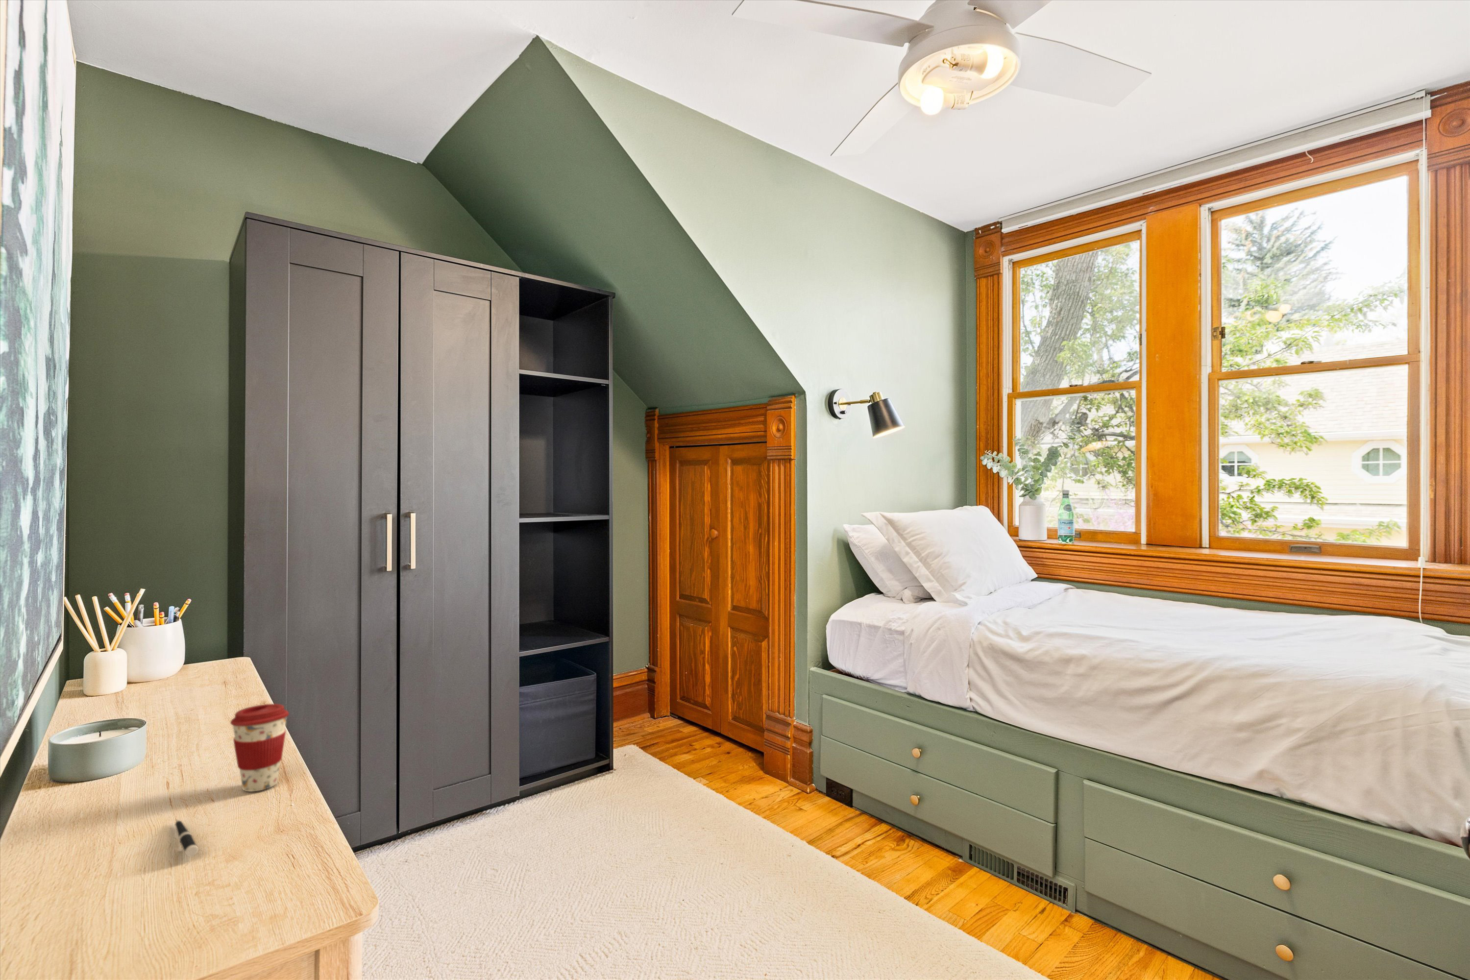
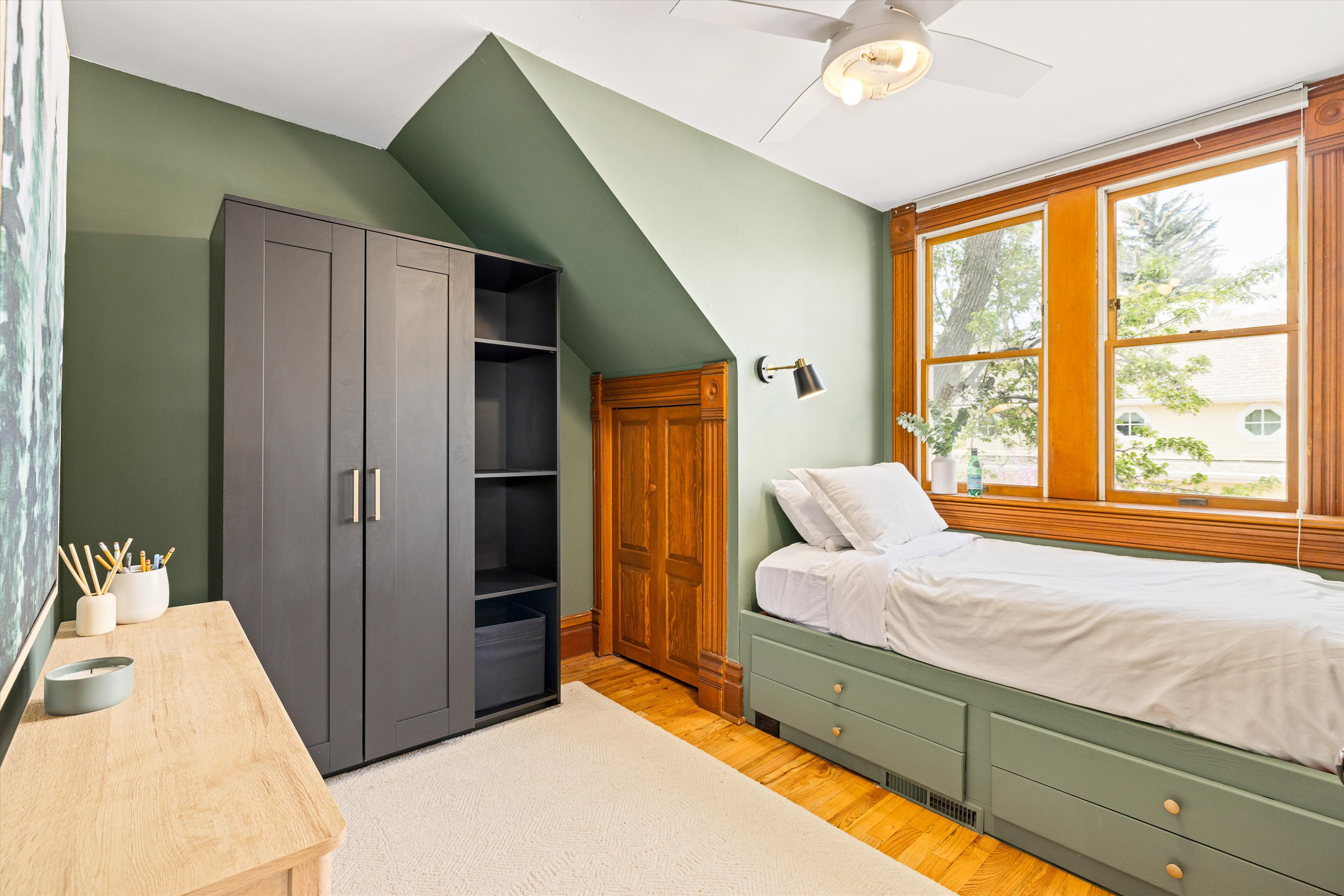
- coffee cup [230,703,290,792]
- pen [175,819,199,858]
